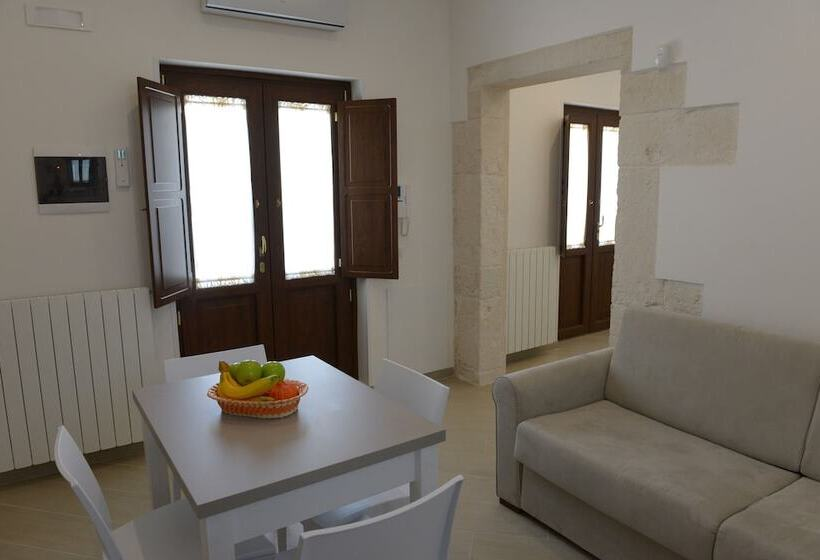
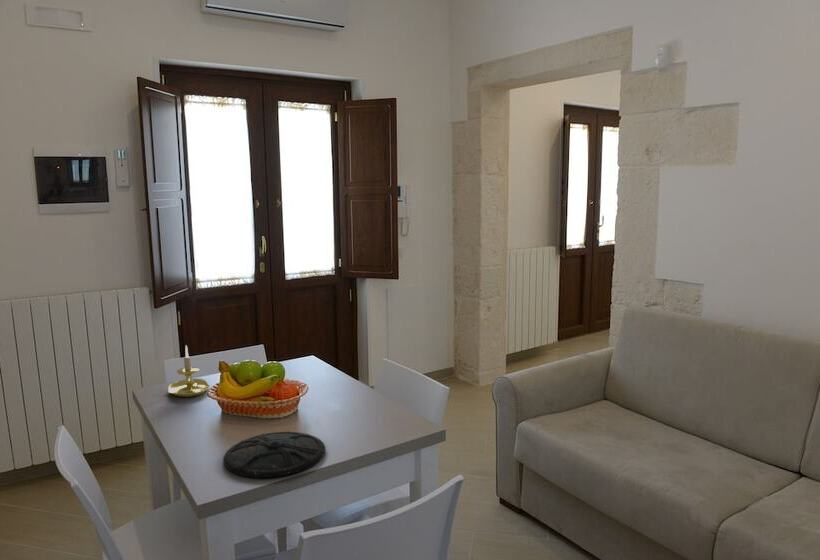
+ plate [222,430,326,479]
+ candle holder [167,344,211,398]
